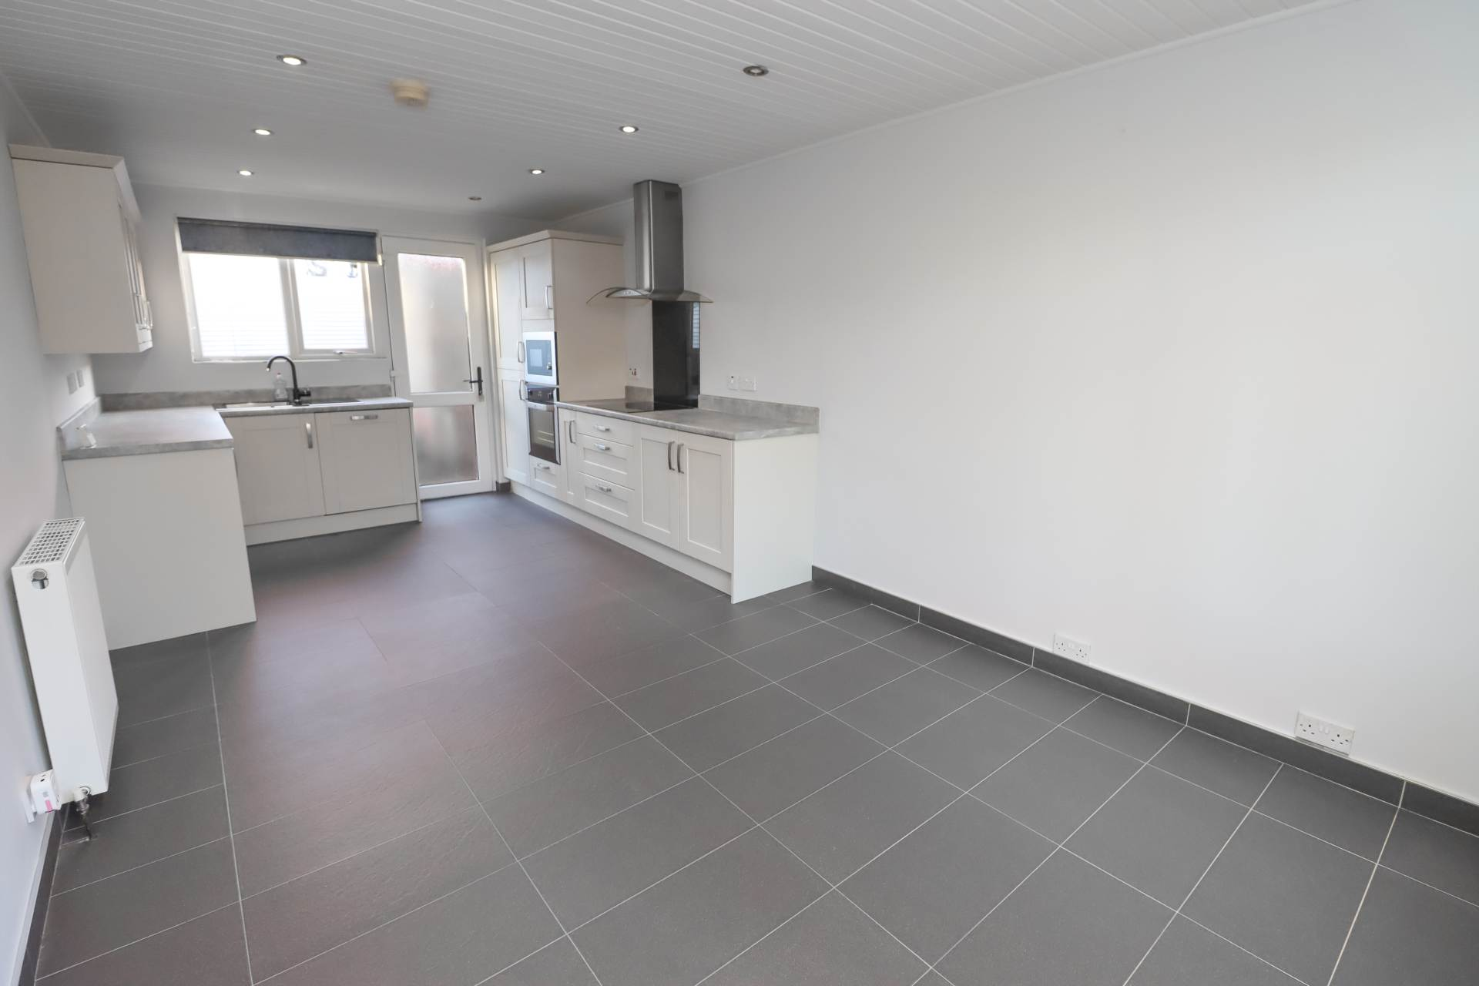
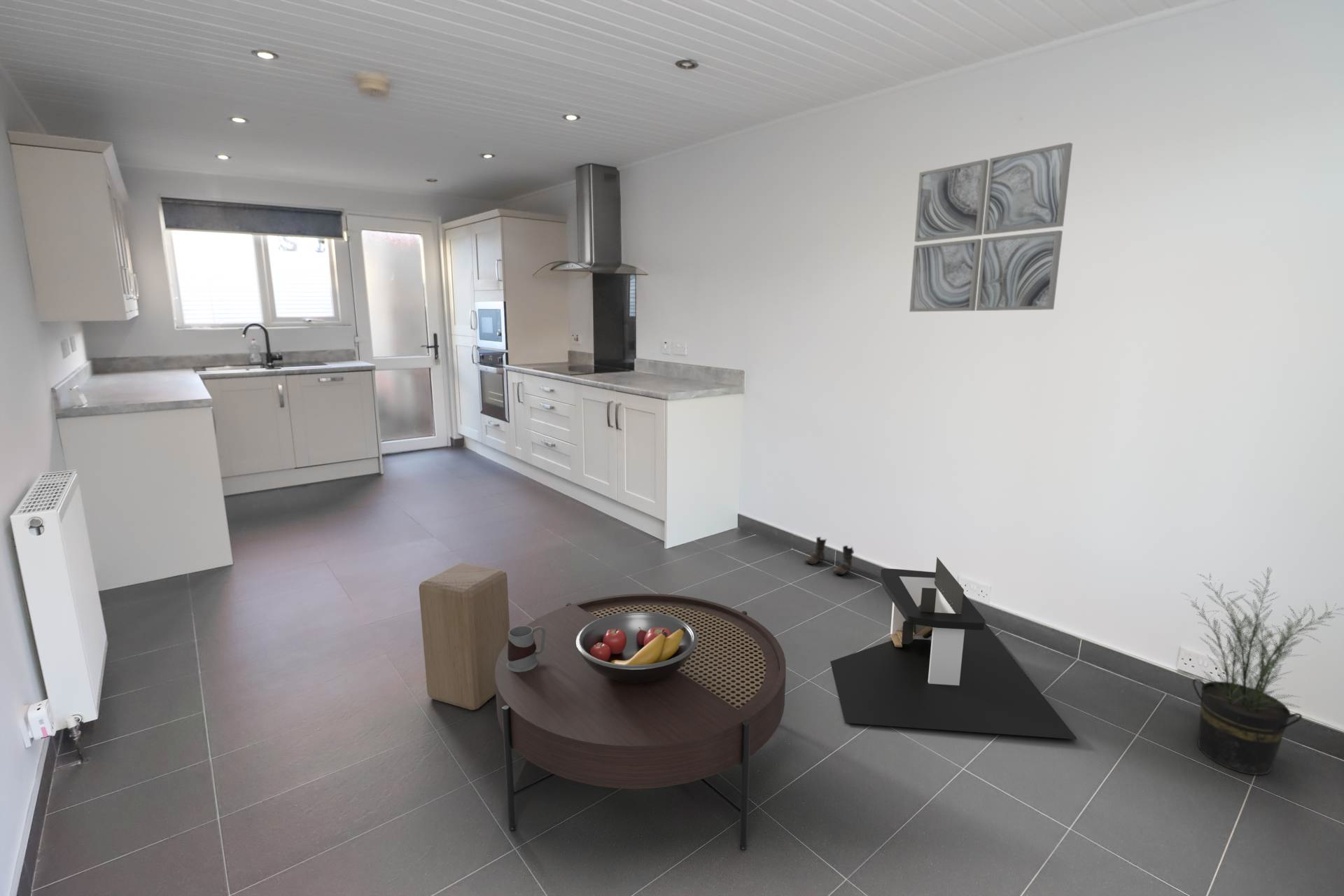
+ boots [804,536,855,575]
+ fruit bowl [575,612,698,684]
+ wooden block [419,563,510,710]
+ wall art [909,142,1073,312]
+ desk [830,556,1078,740]
+ potted plant [1181,567,1344,776]
+ mug [507,625,545,672]
+ coffee table [495,593,787,851]
